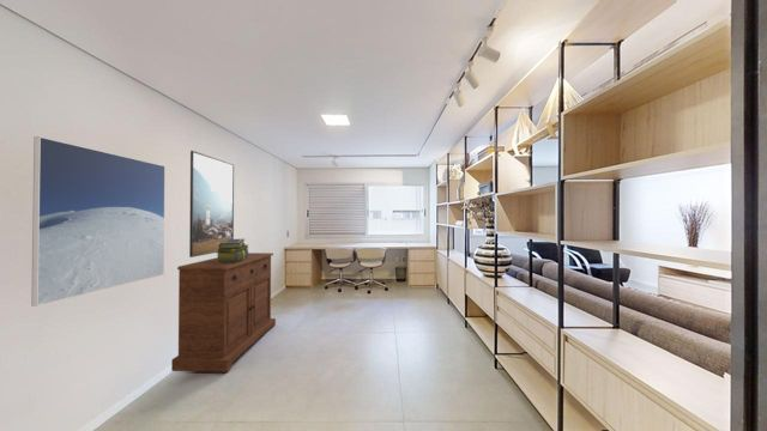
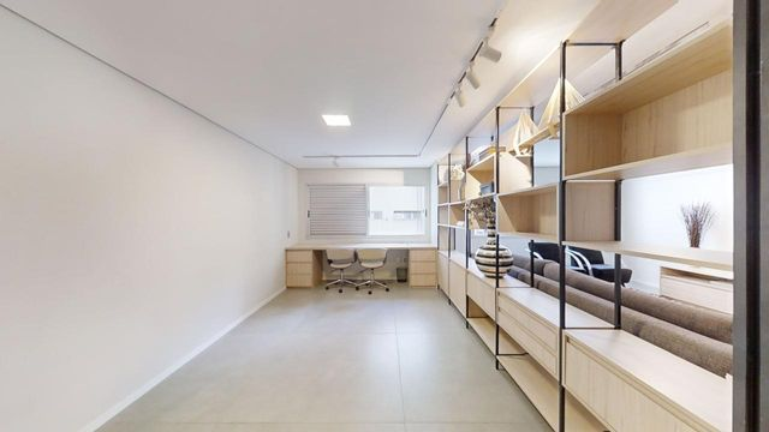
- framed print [30,135,167,308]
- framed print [188,150,235,259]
- sideboard [170,251,277,374]
- stack of books [216,237,249,263]
